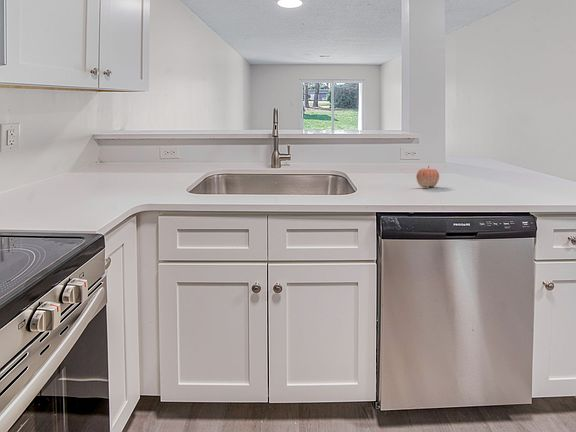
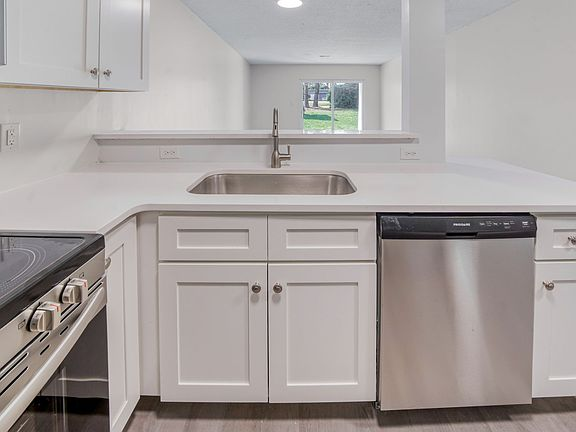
- apple [415,165,440,188]
